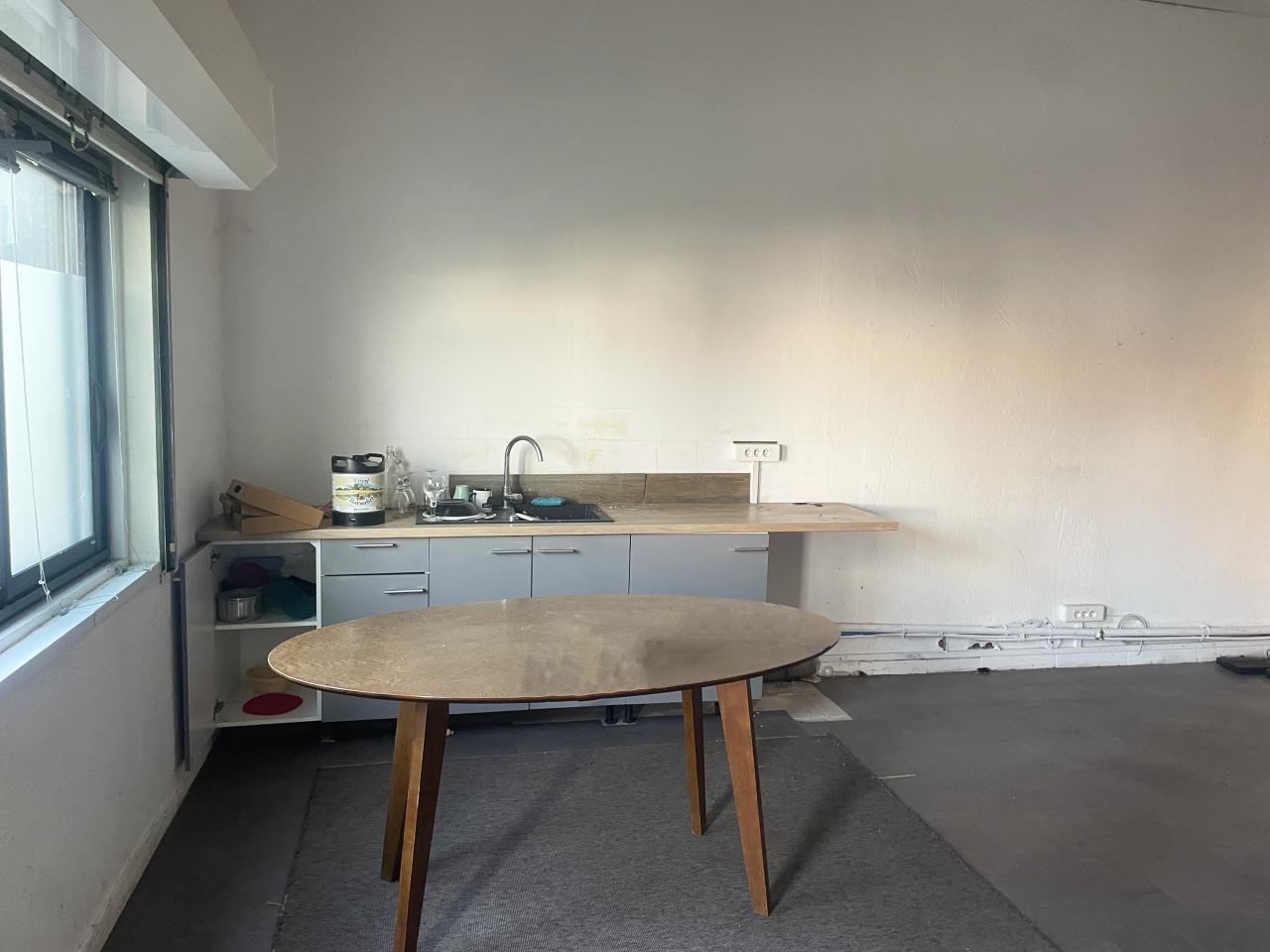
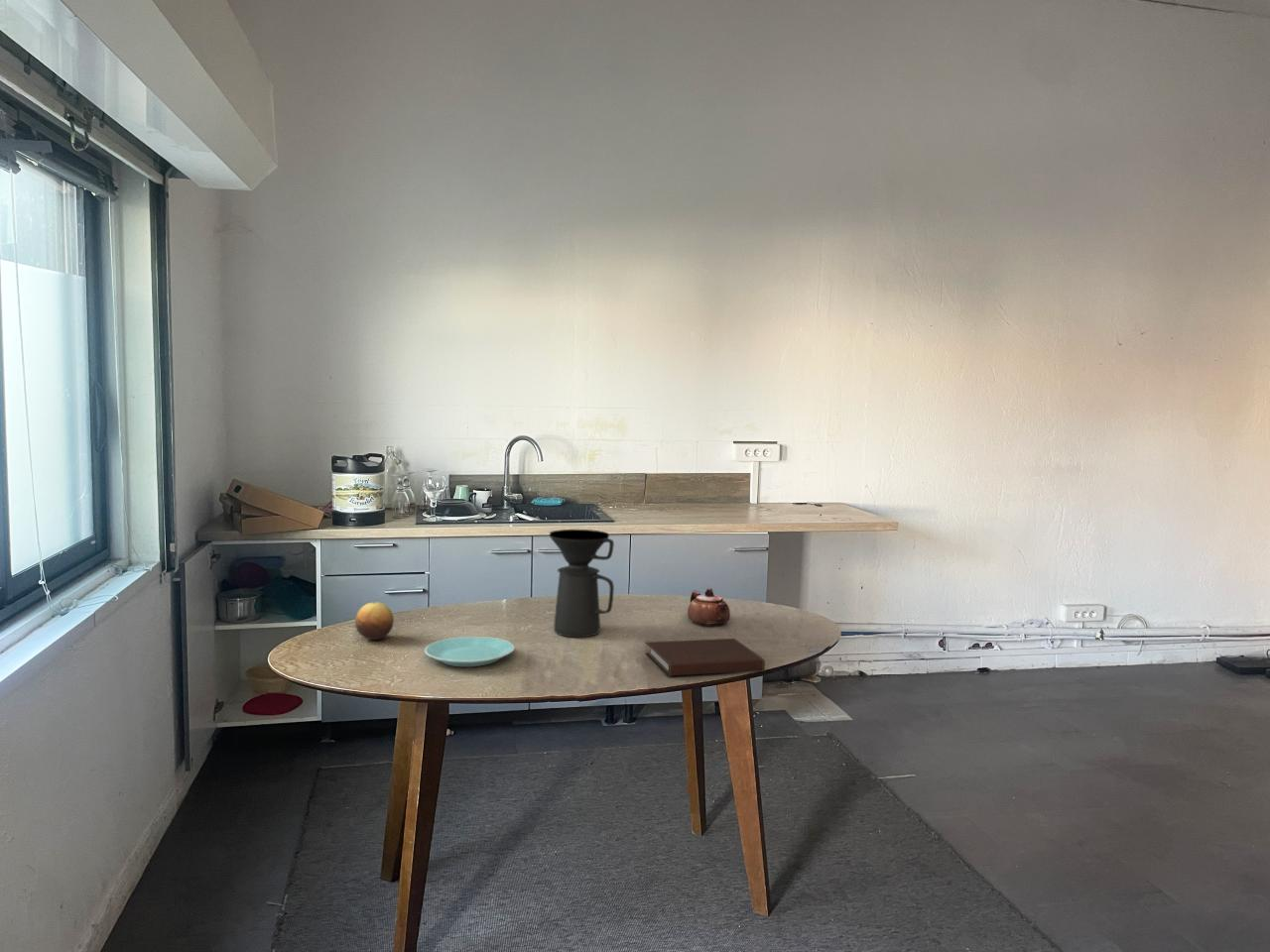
+ fruit [354,601,395,641]
+ notebook [645,638,766,677]
+ teapot [687,587,731,627]
+ coffee maker [549,529,615,638]
+ plate [424,636,516,667]
